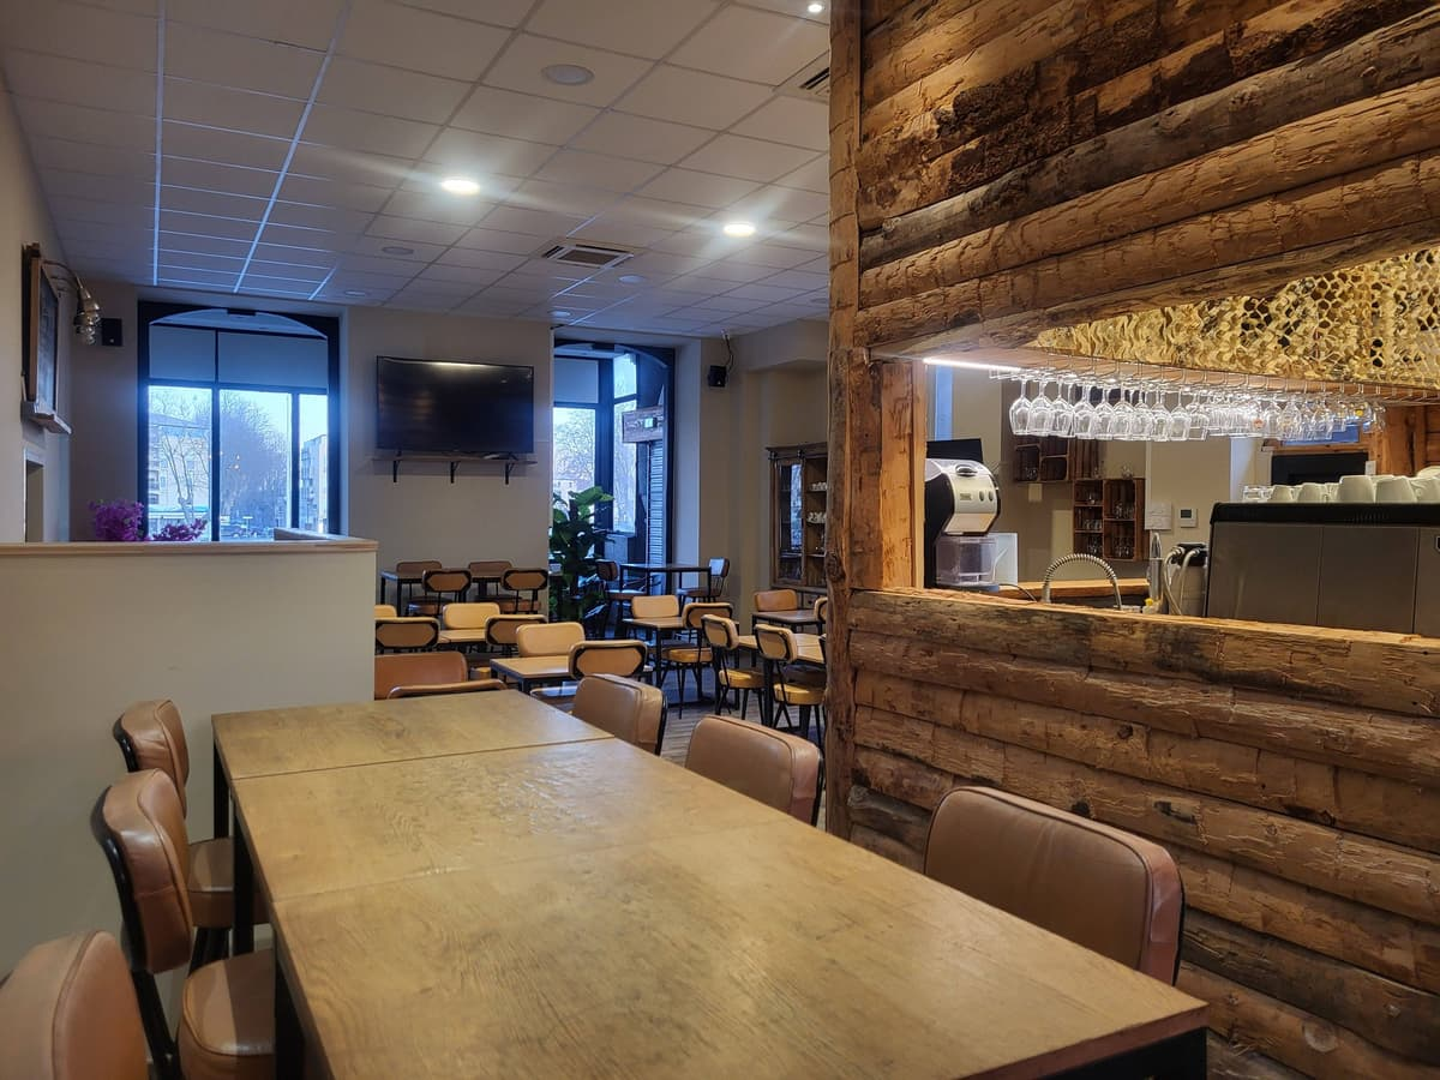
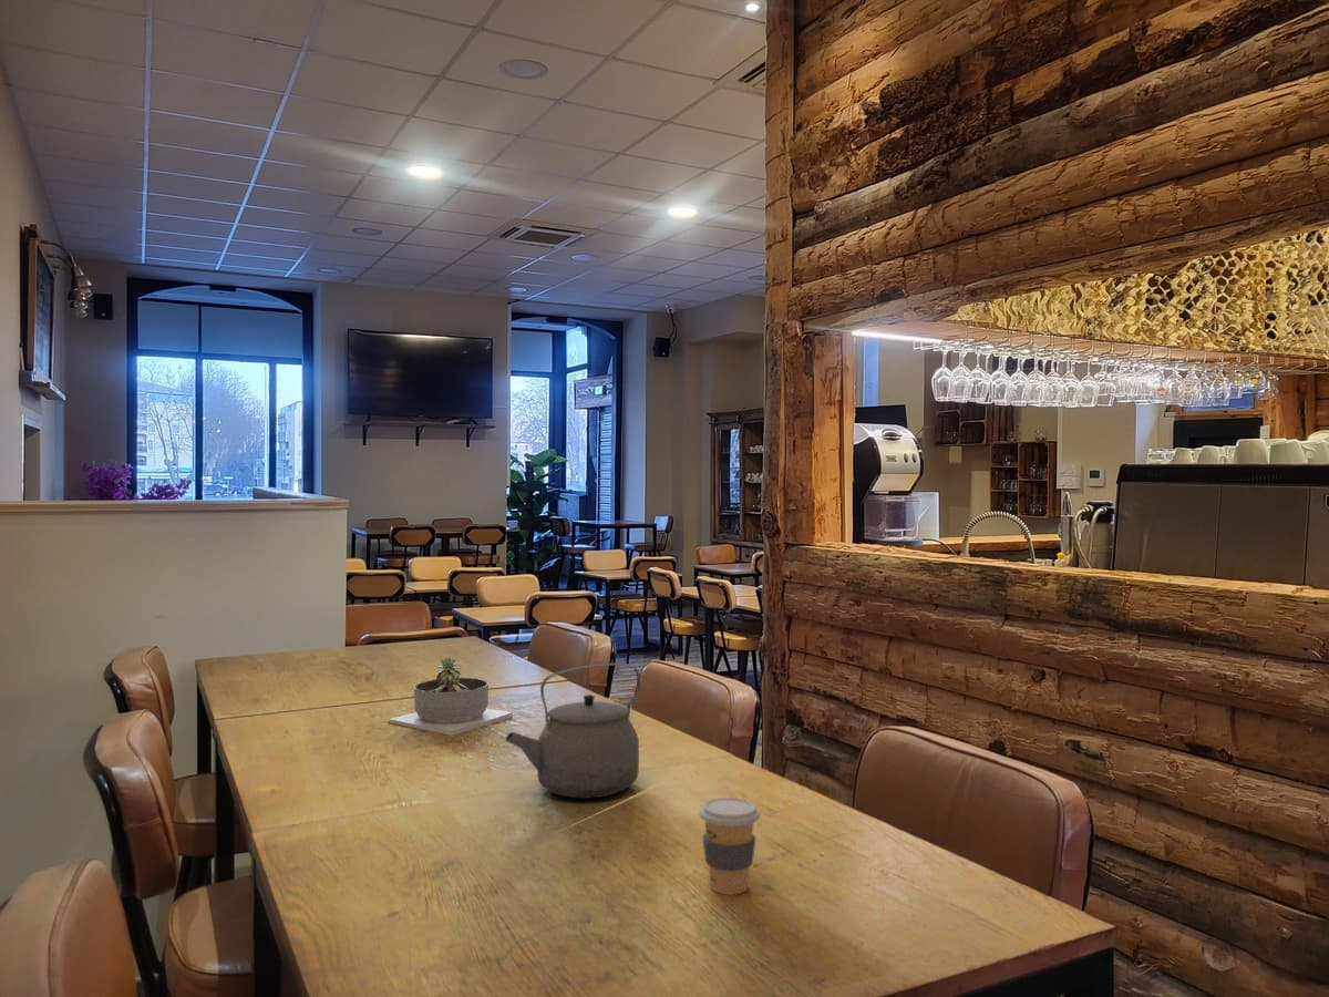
+ coffee cup [698,796,761,896]
+ succulent planter [388,656,514,737]
+ tea kettle [504,662,641,800]
